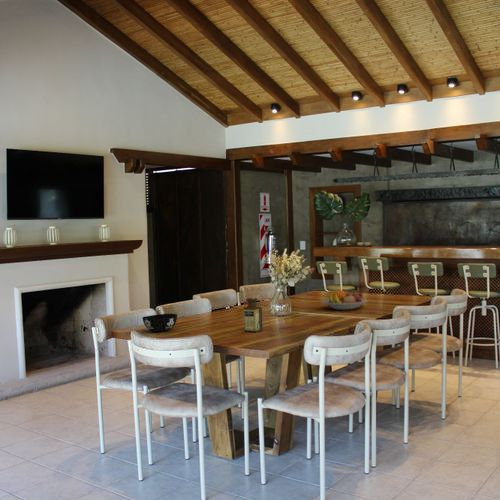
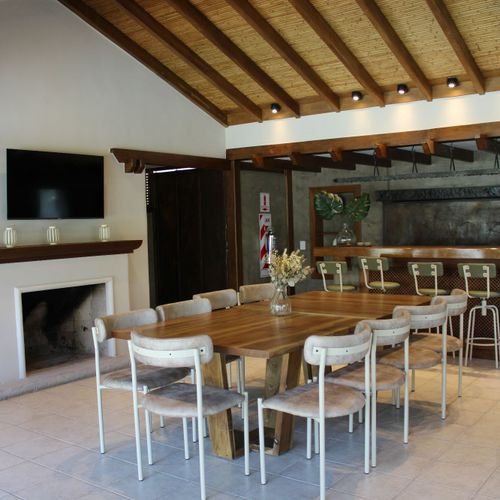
- bowl [141,313,178,332]
- bottle [242,296,264,333]
- fruit bowl [321,289,368,311]
